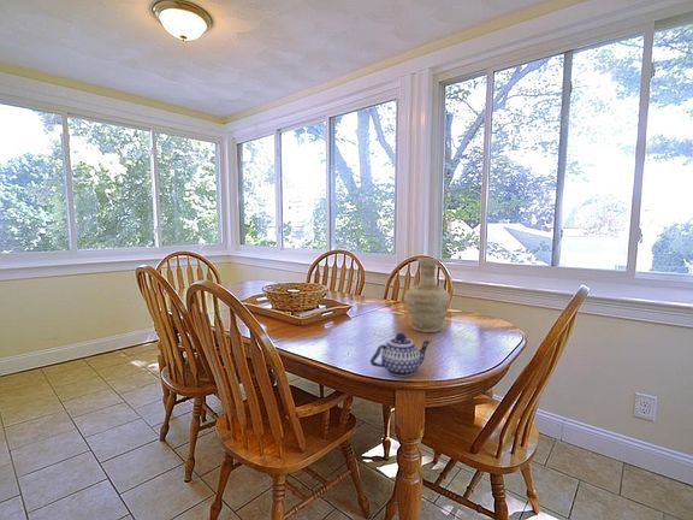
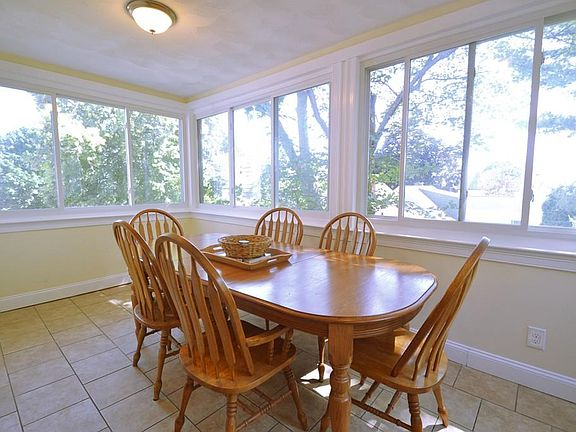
- teapot [369,332,433,378]
- vase [403,258,451,333]
